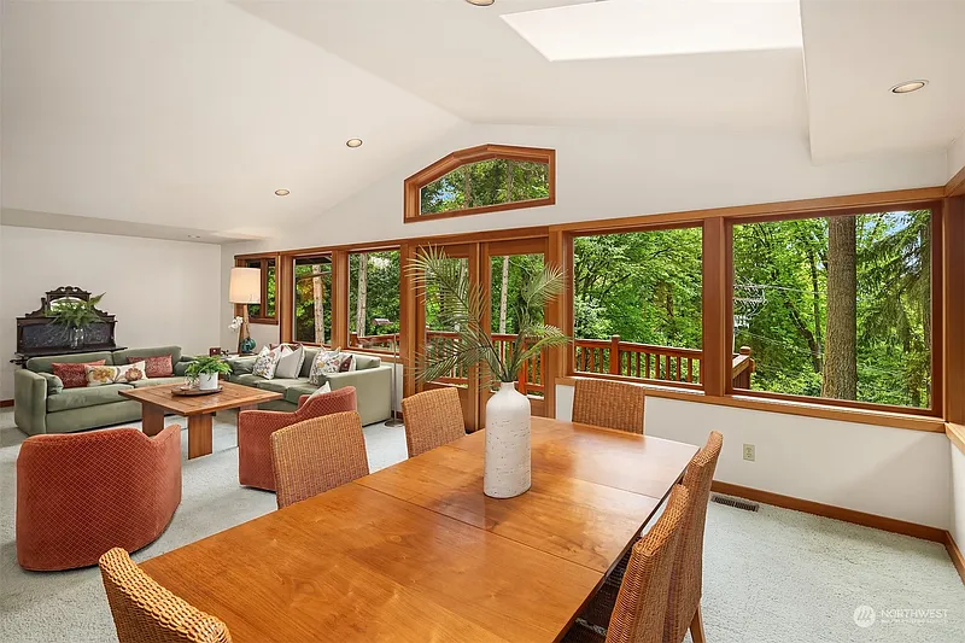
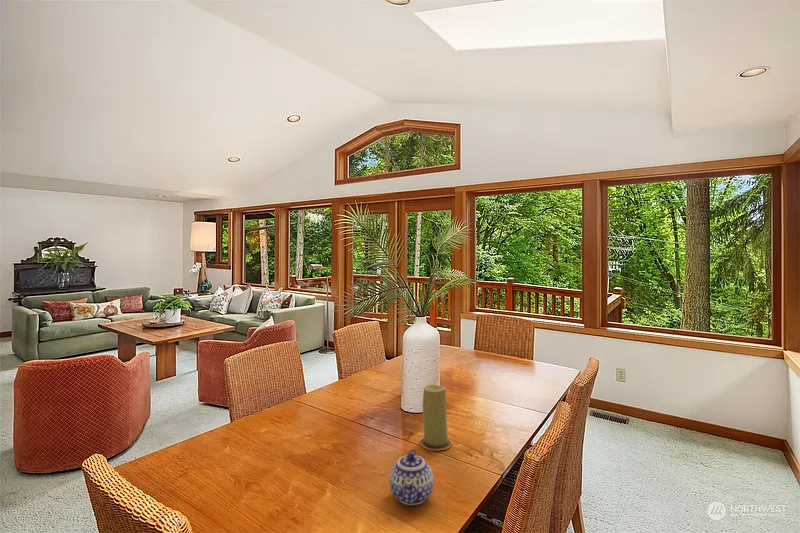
+ teapot [389,448,434,506]
+ candle [419,384,453,452]
